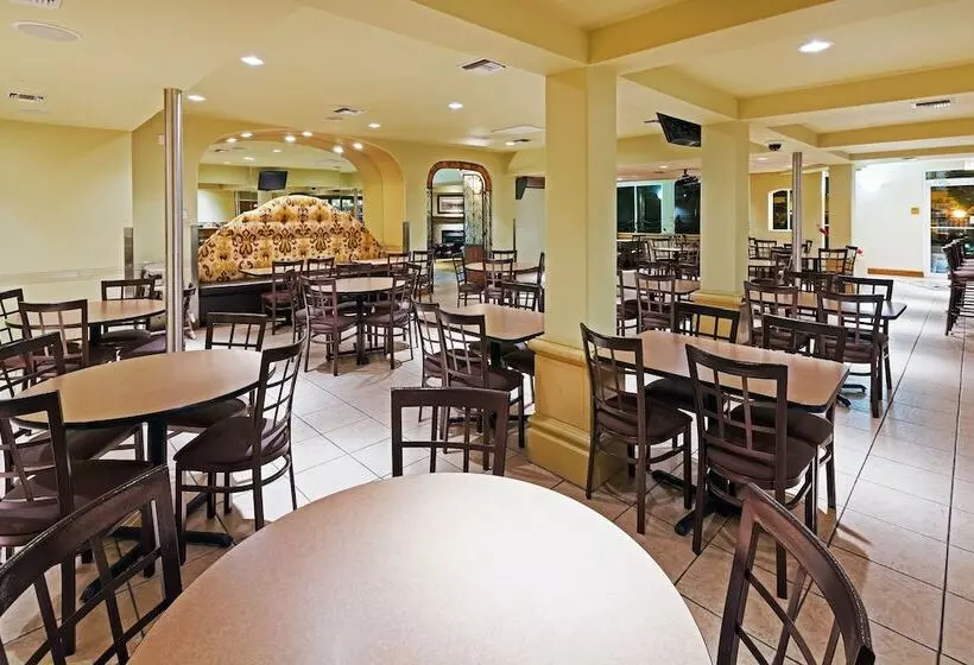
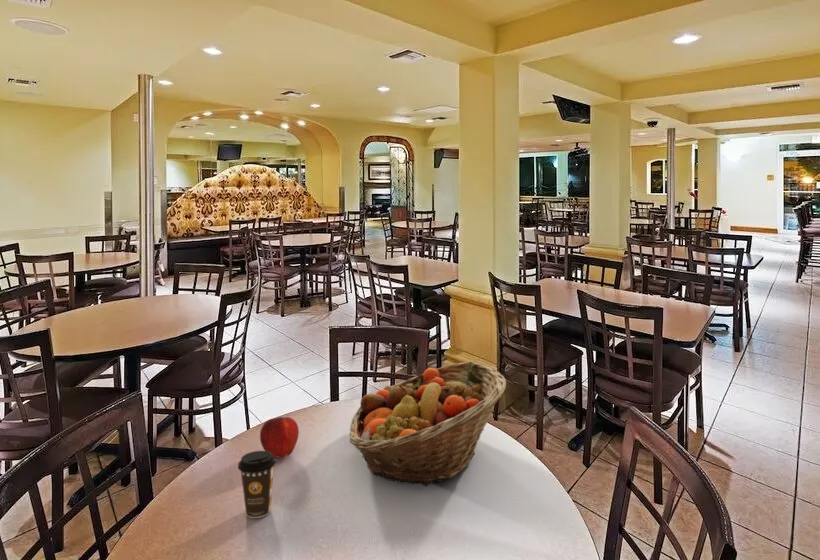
+ coffee cup [237,450,277,519]
+ fruit basket [348,361,507,487]
+ apple [259,416,300,459]
